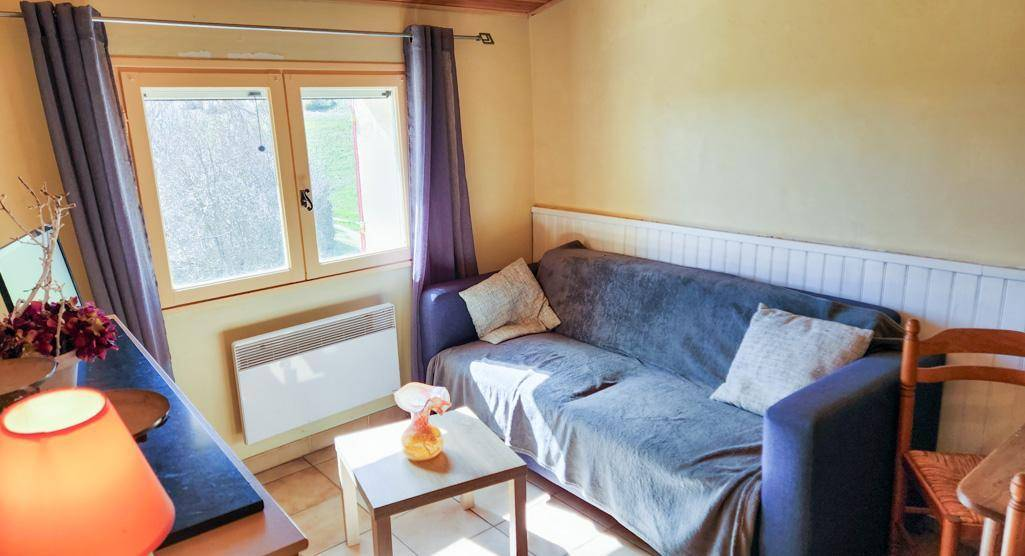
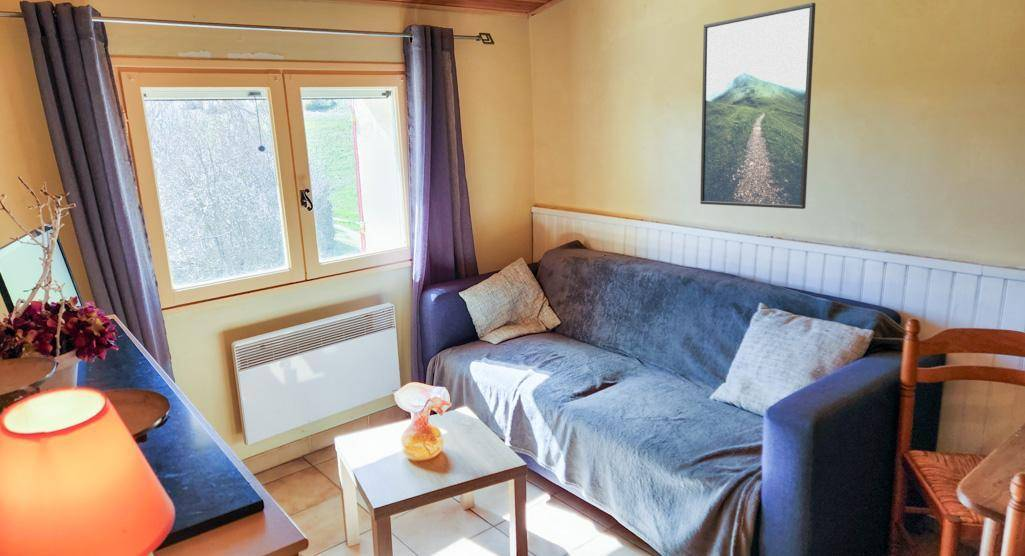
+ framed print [699,2,816,210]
